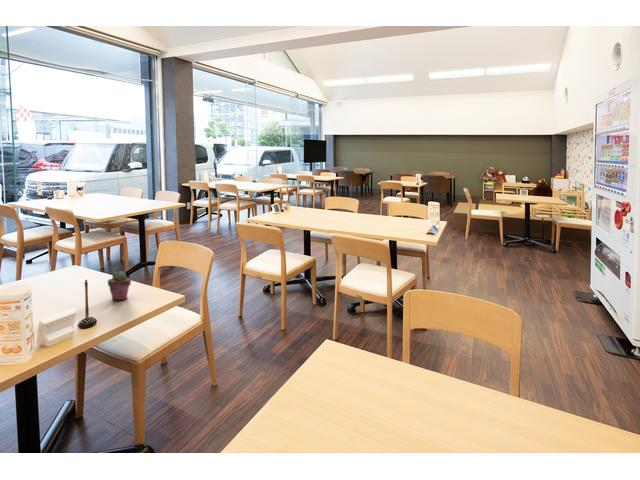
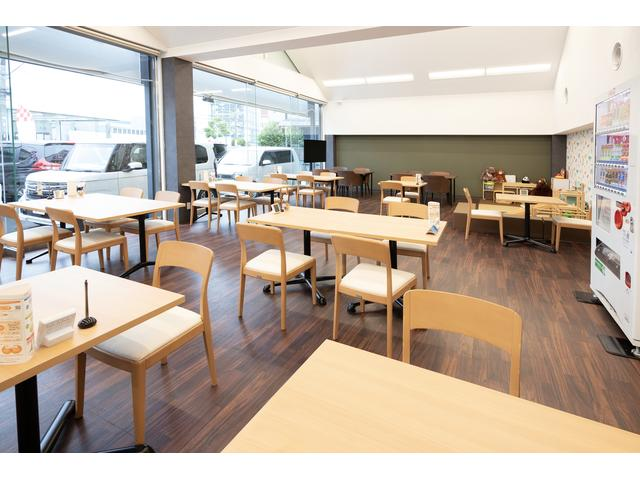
- potted succulent [107,270,132,301]
